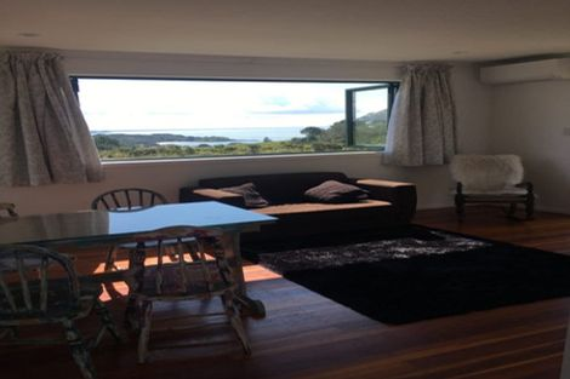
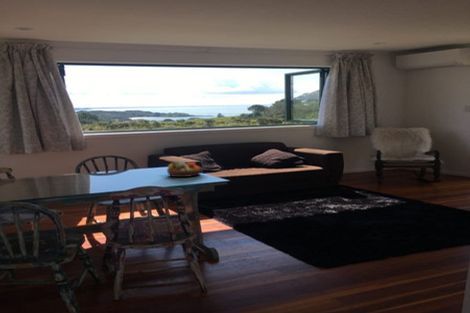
+ fruit bowl [166,159,204,178]
